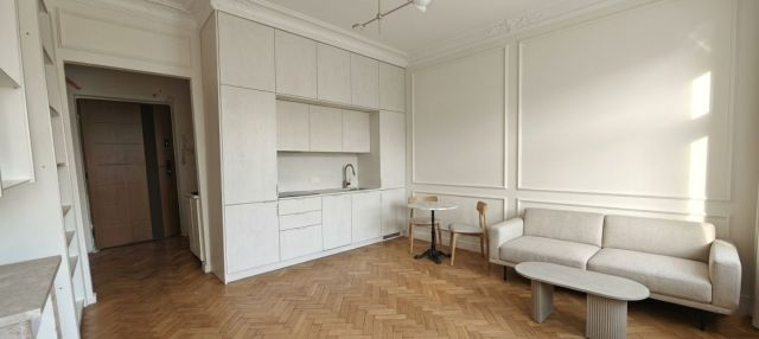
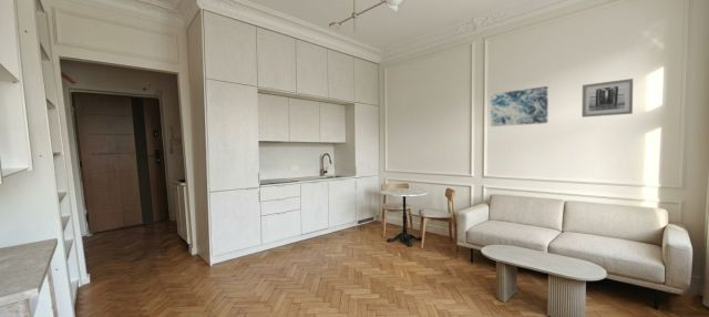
+ wall art [490,85,549,127]
+ wall art [580,78,634,119]
